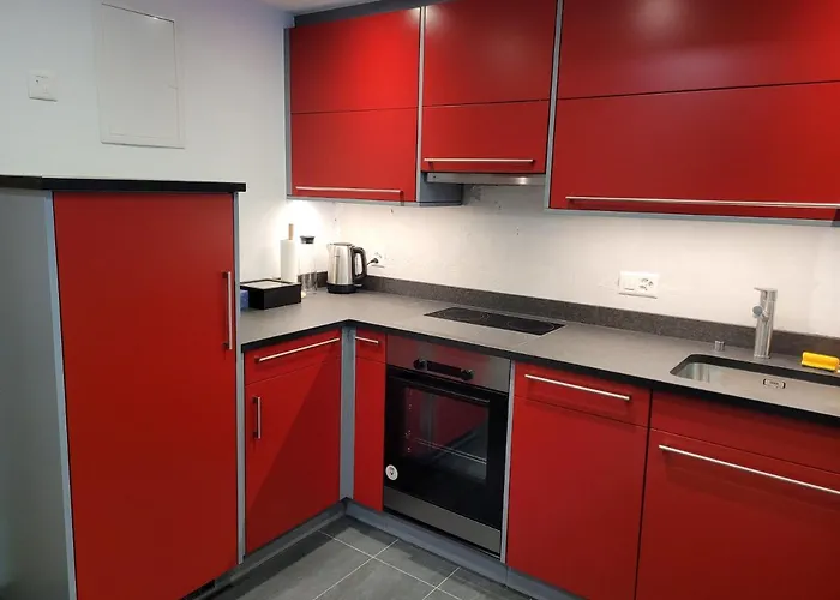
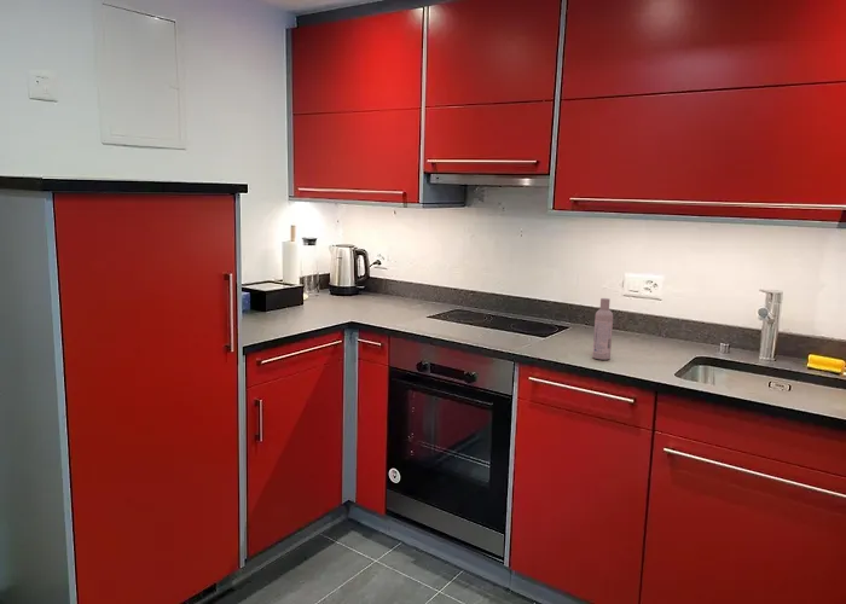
+ bottle [591,297,614,361]
